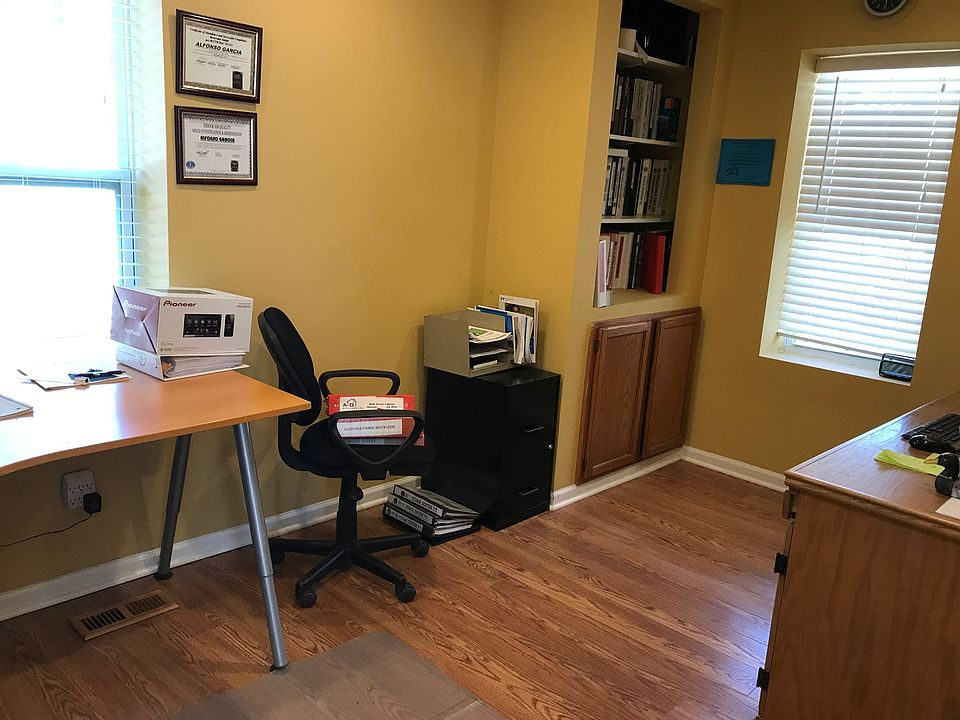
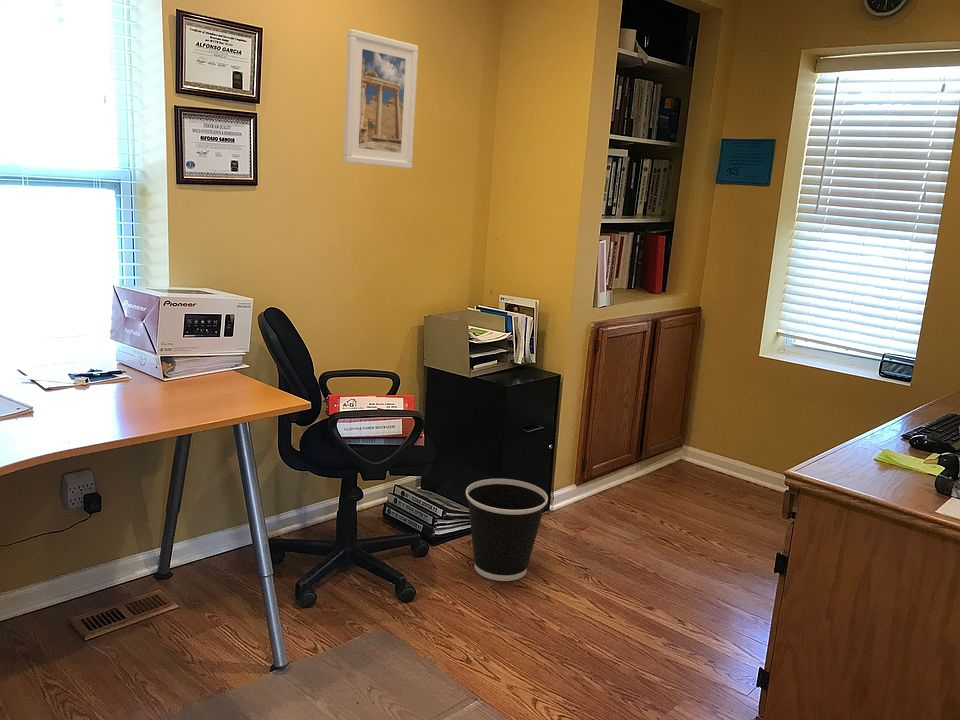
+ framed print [342,28,419,169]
+ wastebasket [465,478,549,582]
